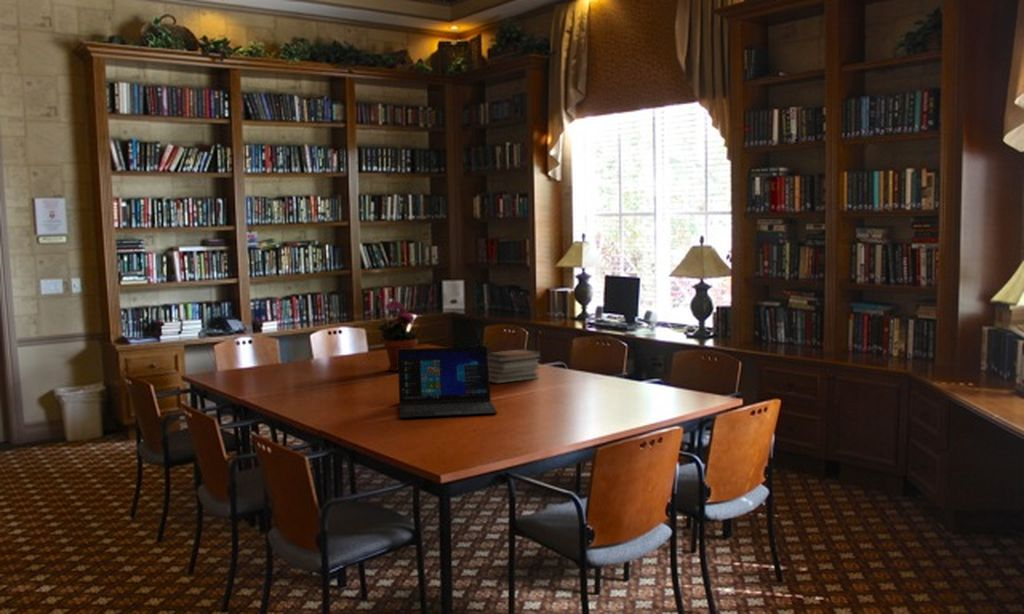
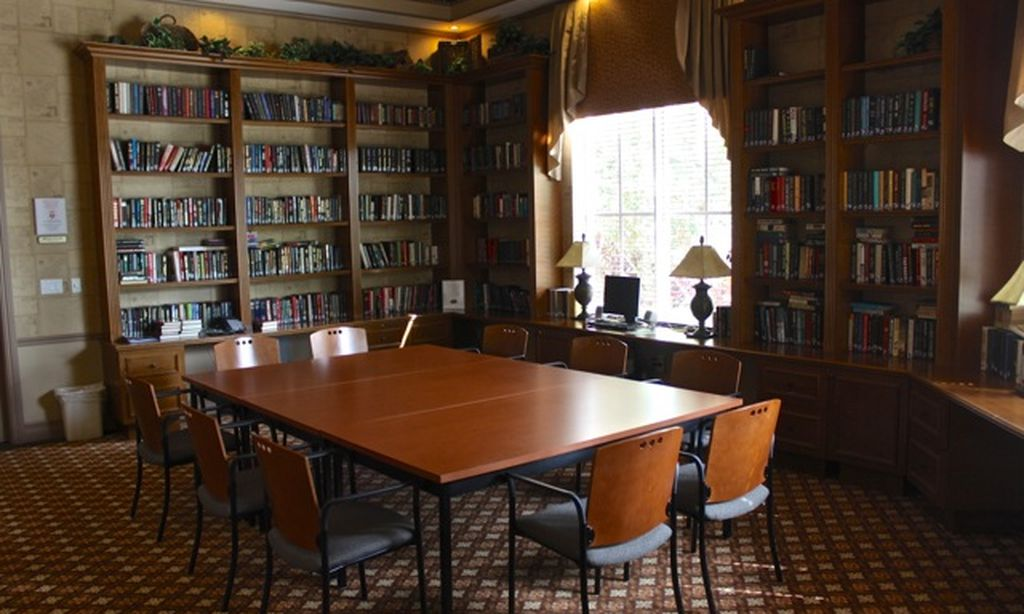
- book stack [487,348,543,384]
- laptop [397,345,499,419]
- potted plant [377,299,419,372]
